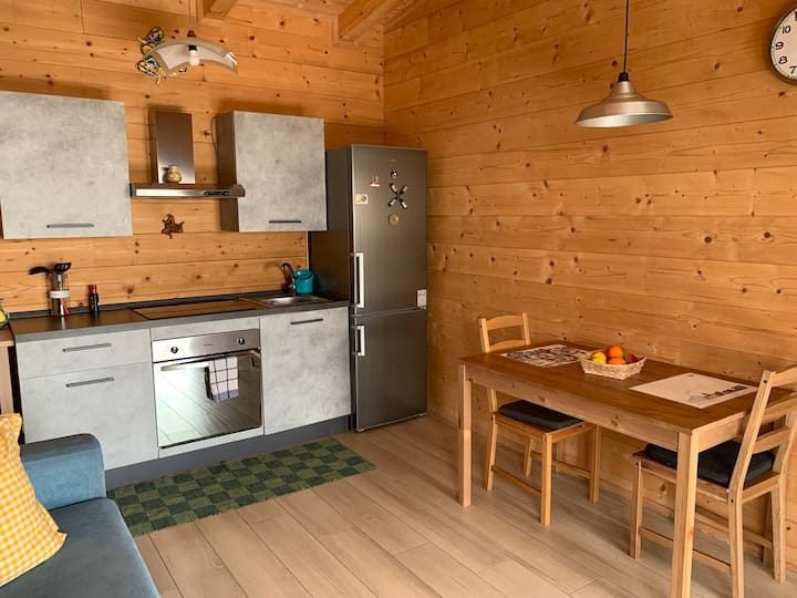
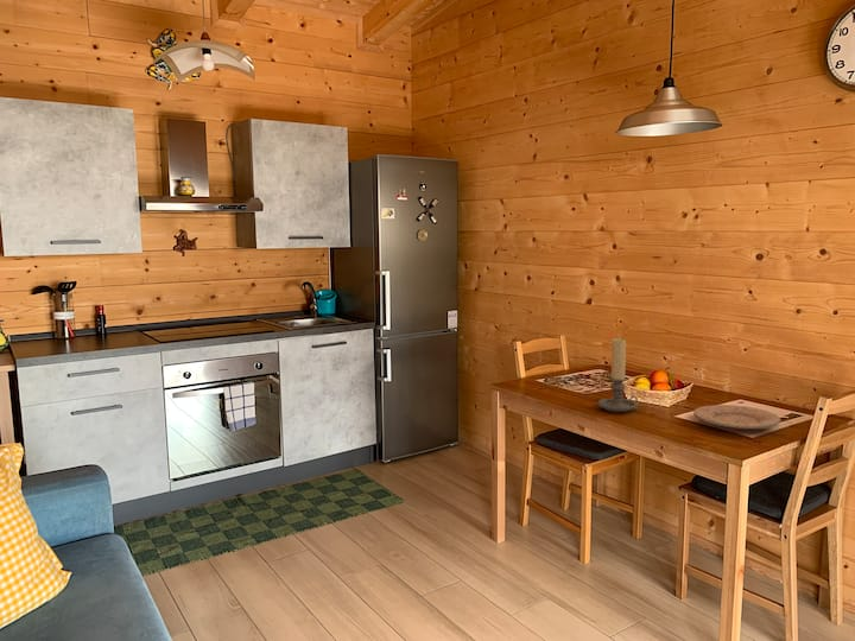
+ plate [692,404,781,431]
+ candle holder [596,337,639,413]
